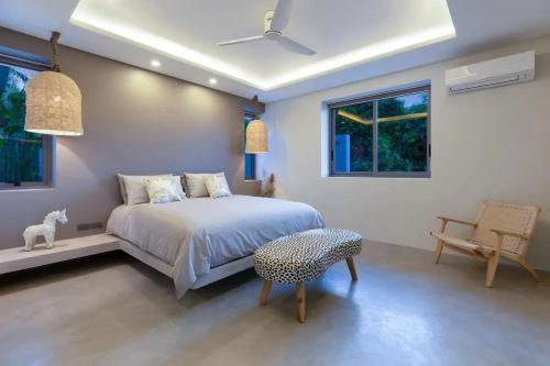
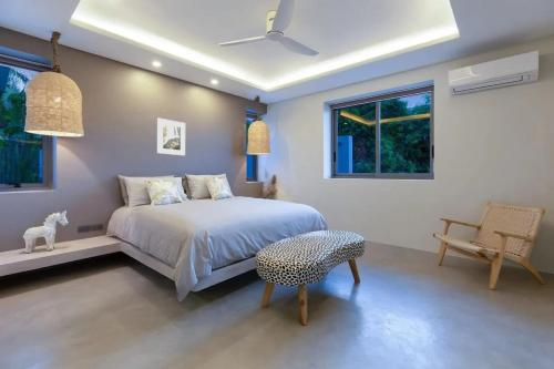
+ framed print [156,117,186,156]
